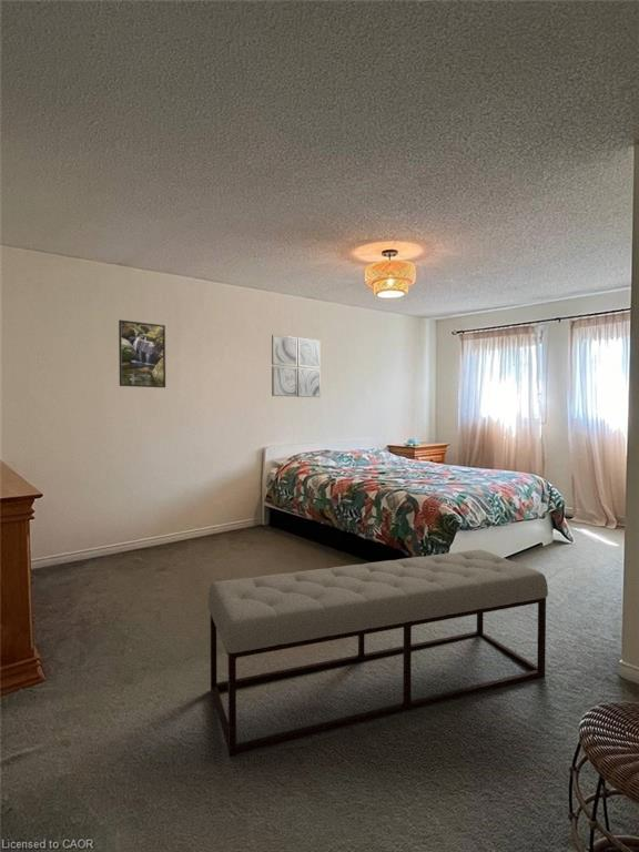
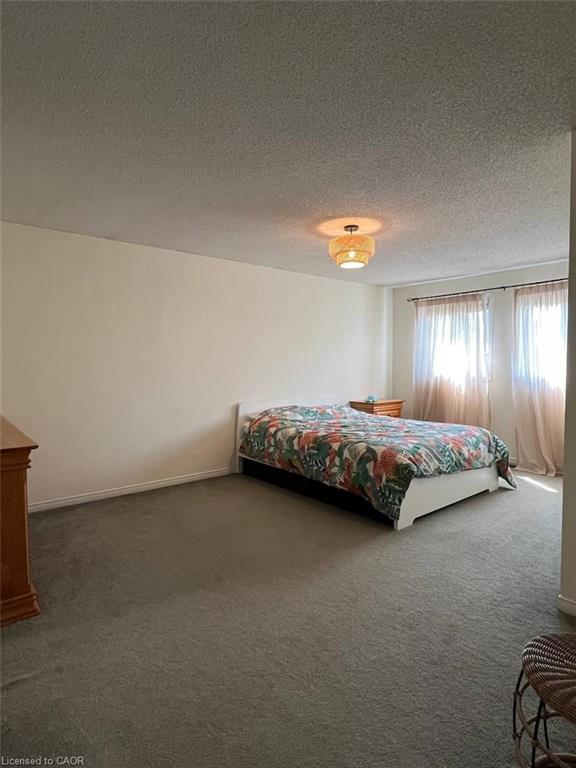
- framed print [118,318,166,388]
- wall art [271,334,322,398]
- bench [206,548,549,758]
